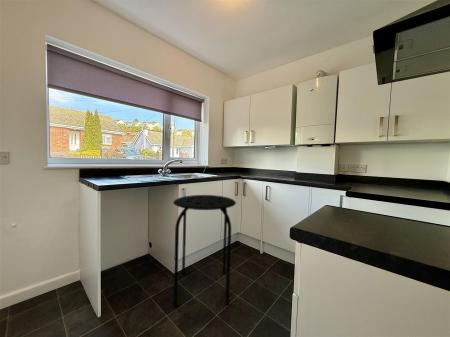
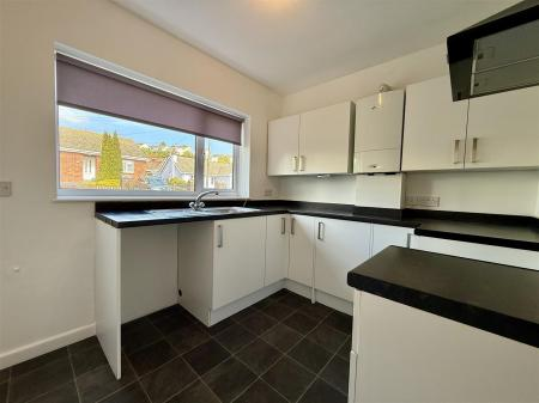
- stool [172,194,237,307]
